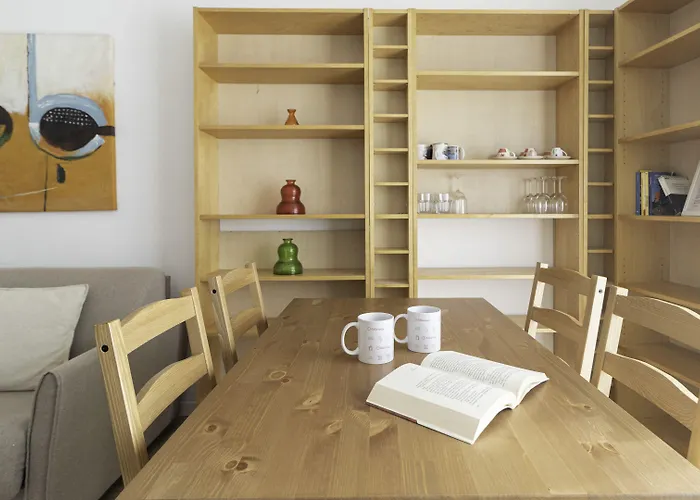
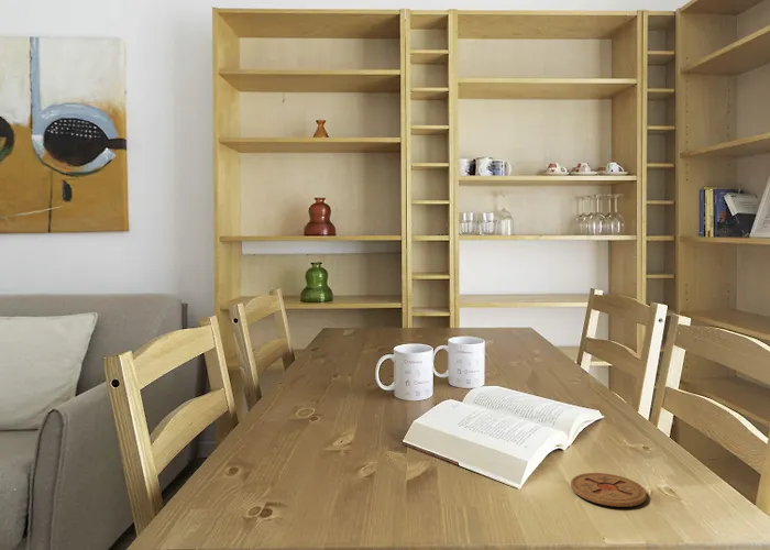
+ coaster [570,472,648,508]
